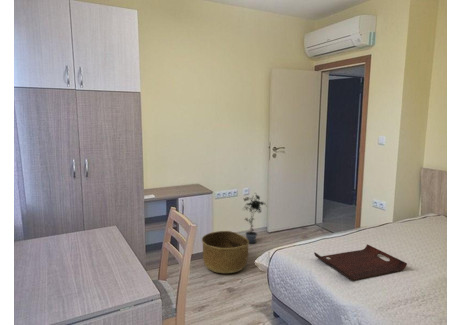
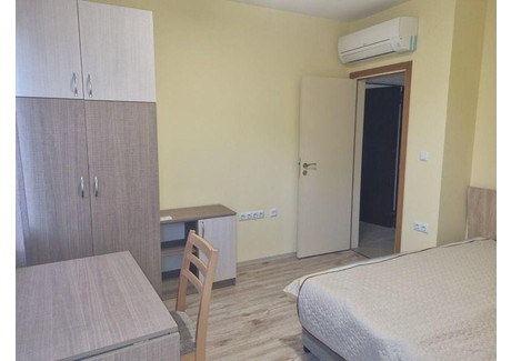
- potted plant [241,192,268,244]
- basket [201,230,250,274]
- serving tray [313,243,408,281]
